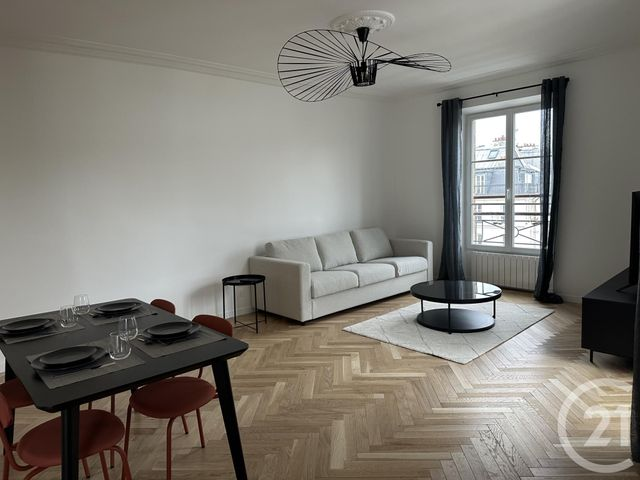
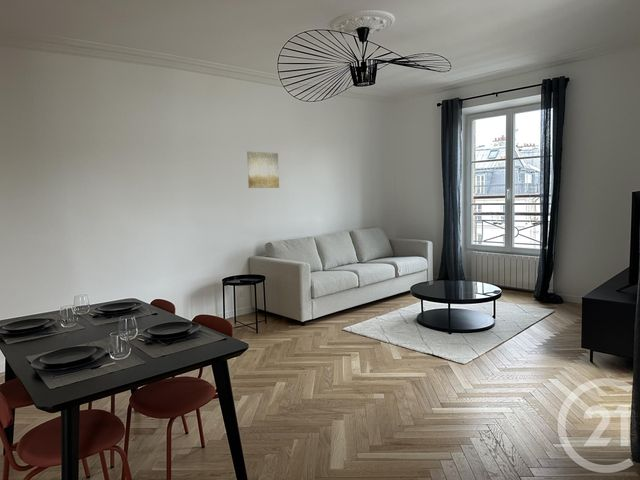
+ wall art [246,151,280,189]
